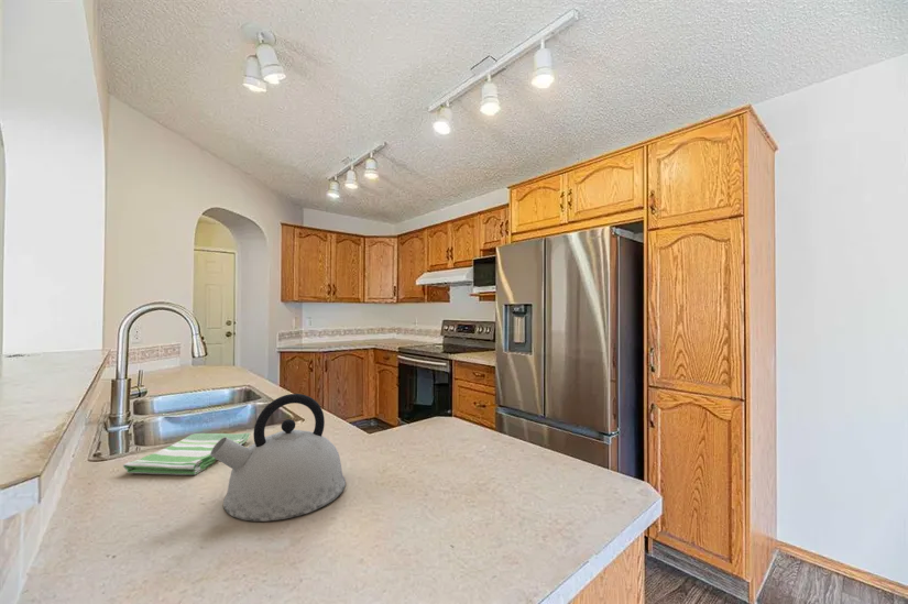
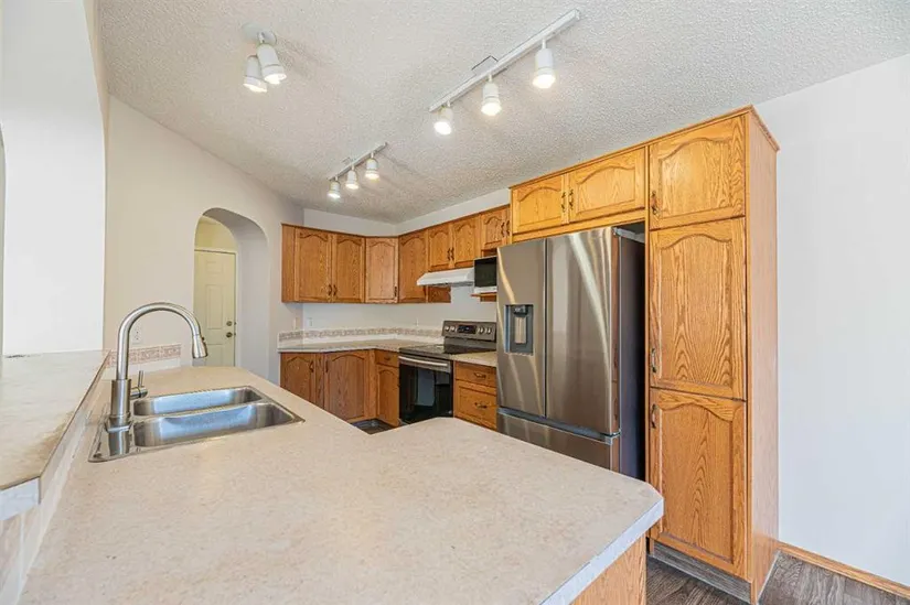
- dish towel [122,432,251,476]
- kettle [210,393,347,523]
